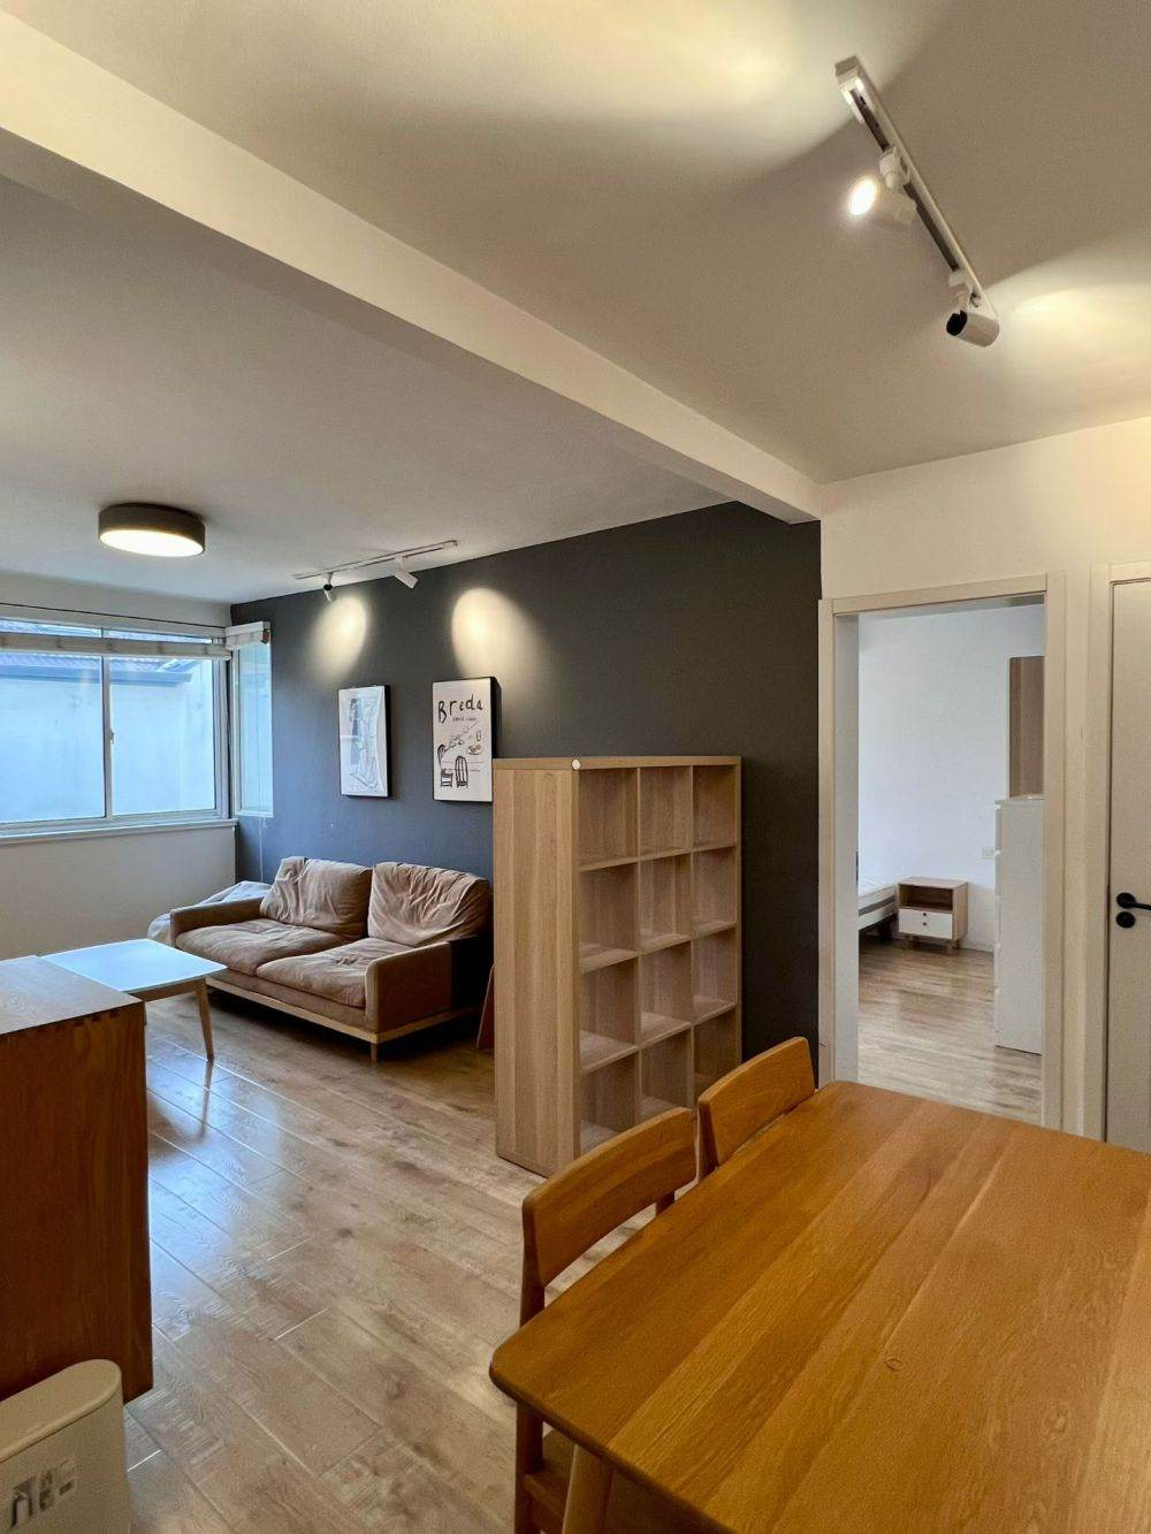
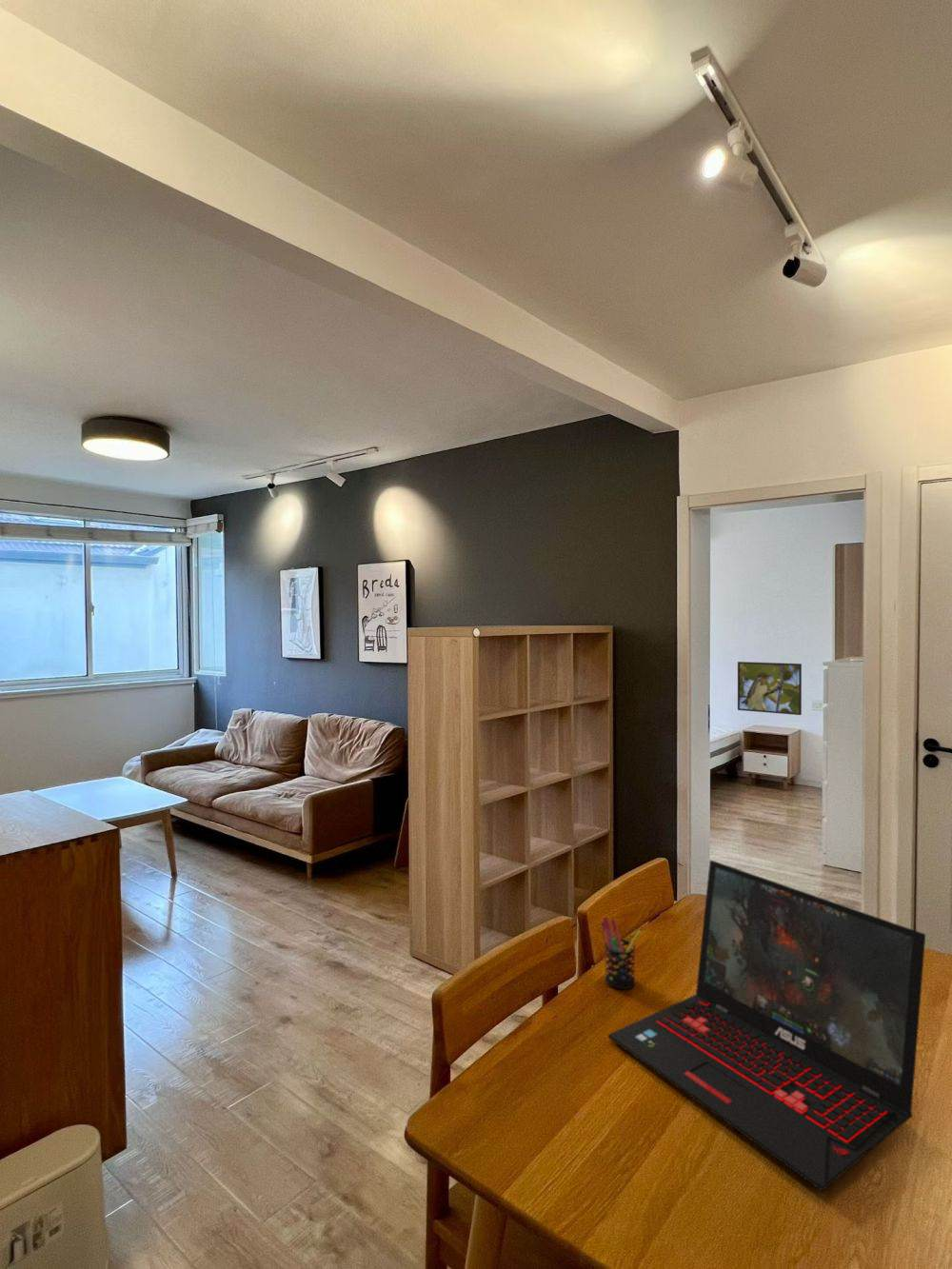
+ pen holder [600,916,642,990]
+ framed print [737,661,803,716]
+ laptop [607,859,926,1192]
